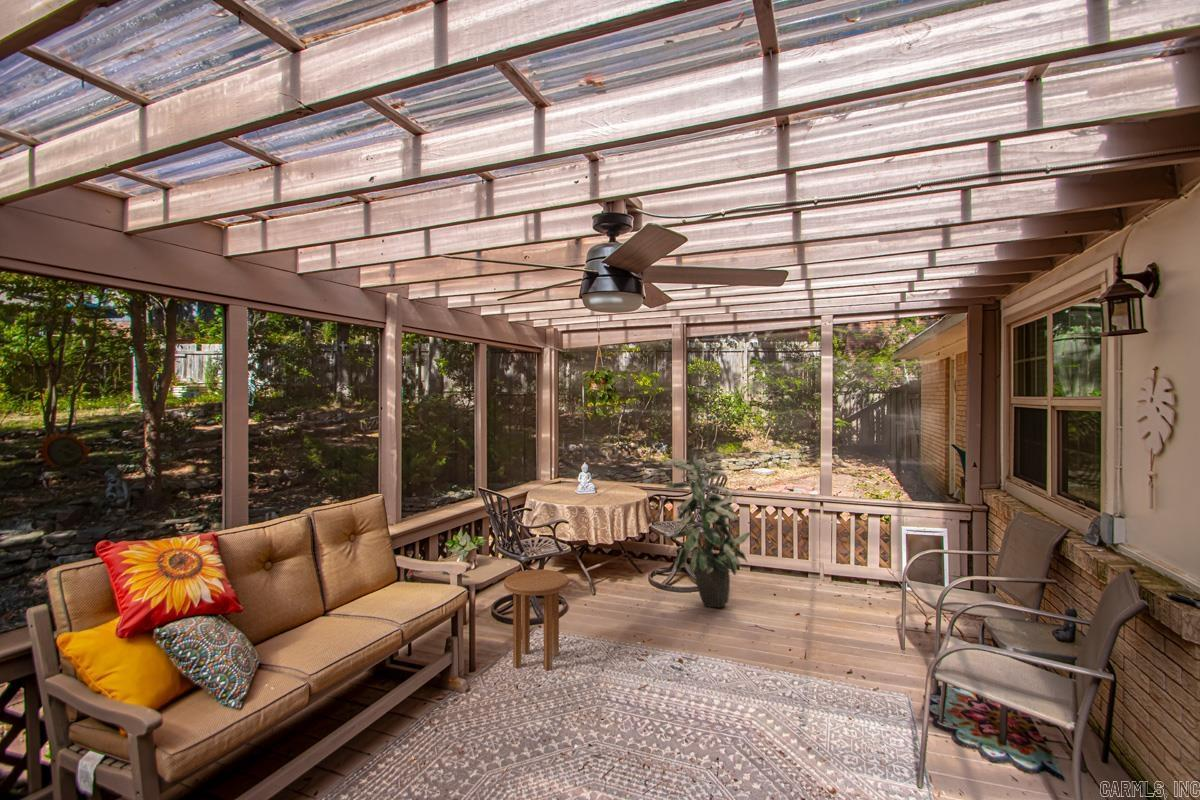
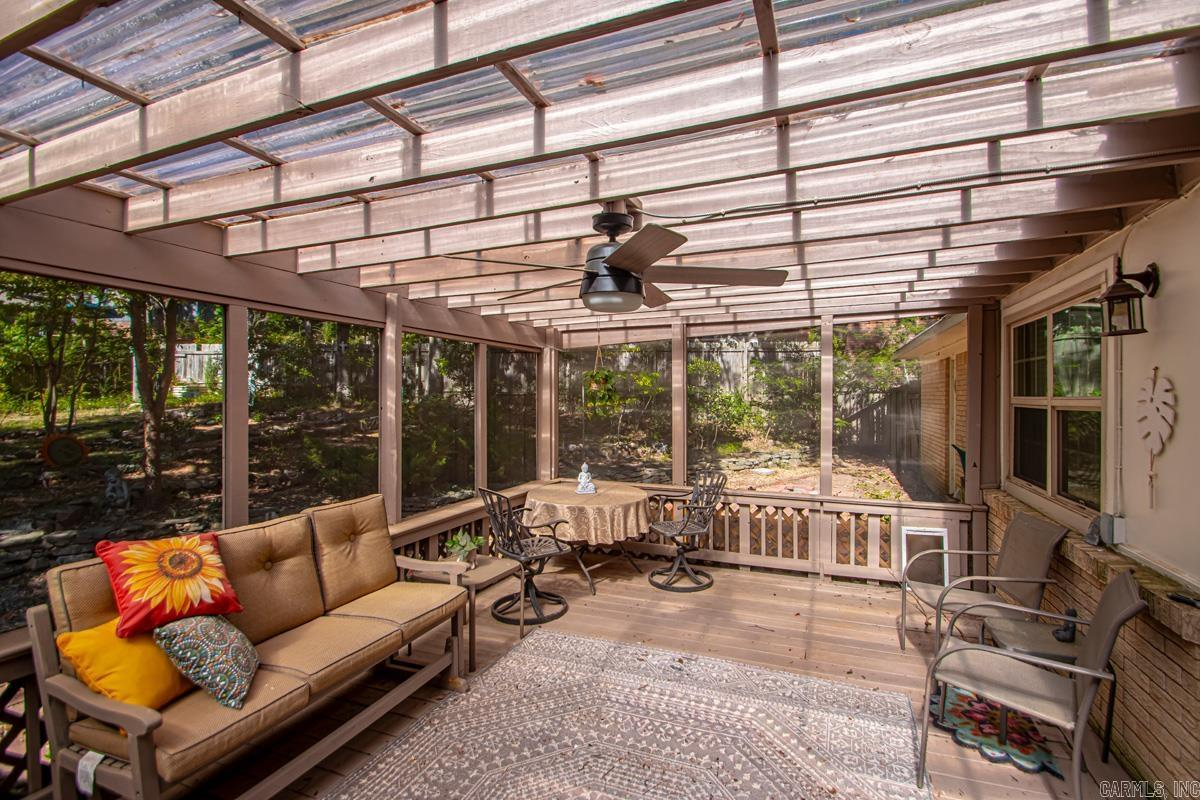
- indoor plant [662,451,752,608]
- side table [503,569,570,672]
